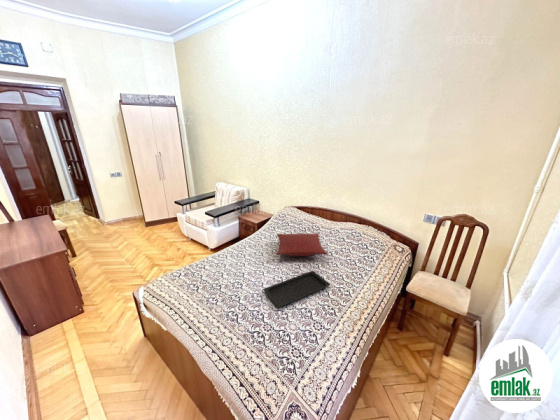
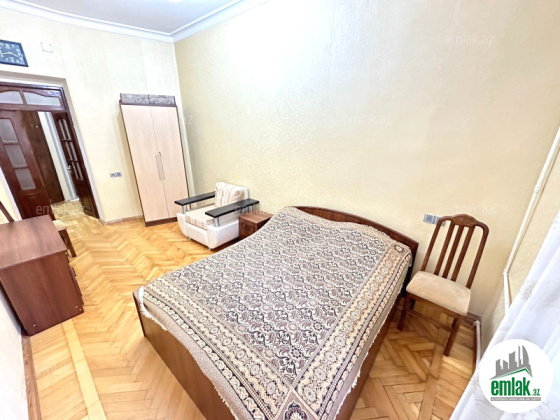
- pillow [276,233,328,257]
- serving tray [263,270,331,308]
